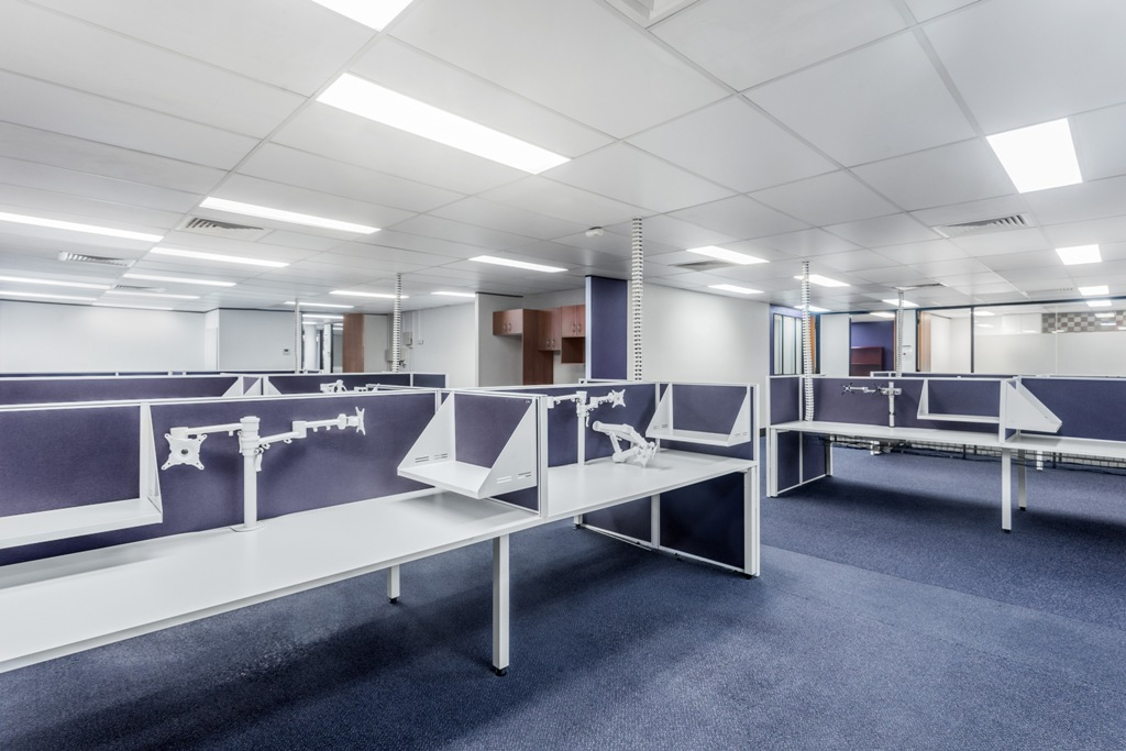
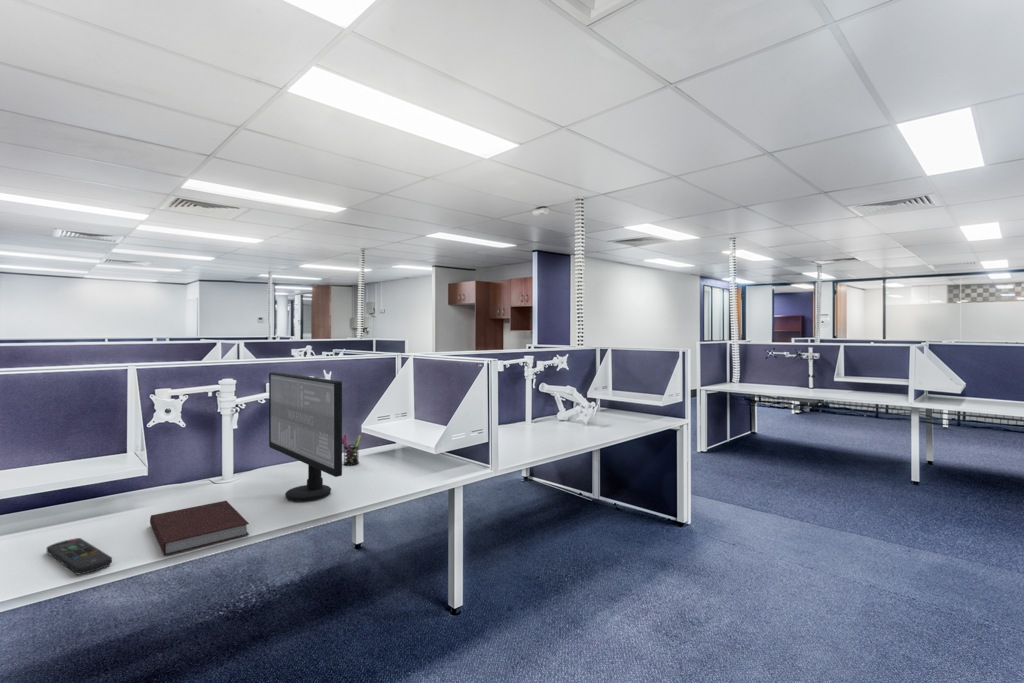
+ pen holder [342,433,362,466]
+ notebook [149,500,250,556]
+ remote control [46,537,113,575]
+ computer monitor [268,371,343,502]
